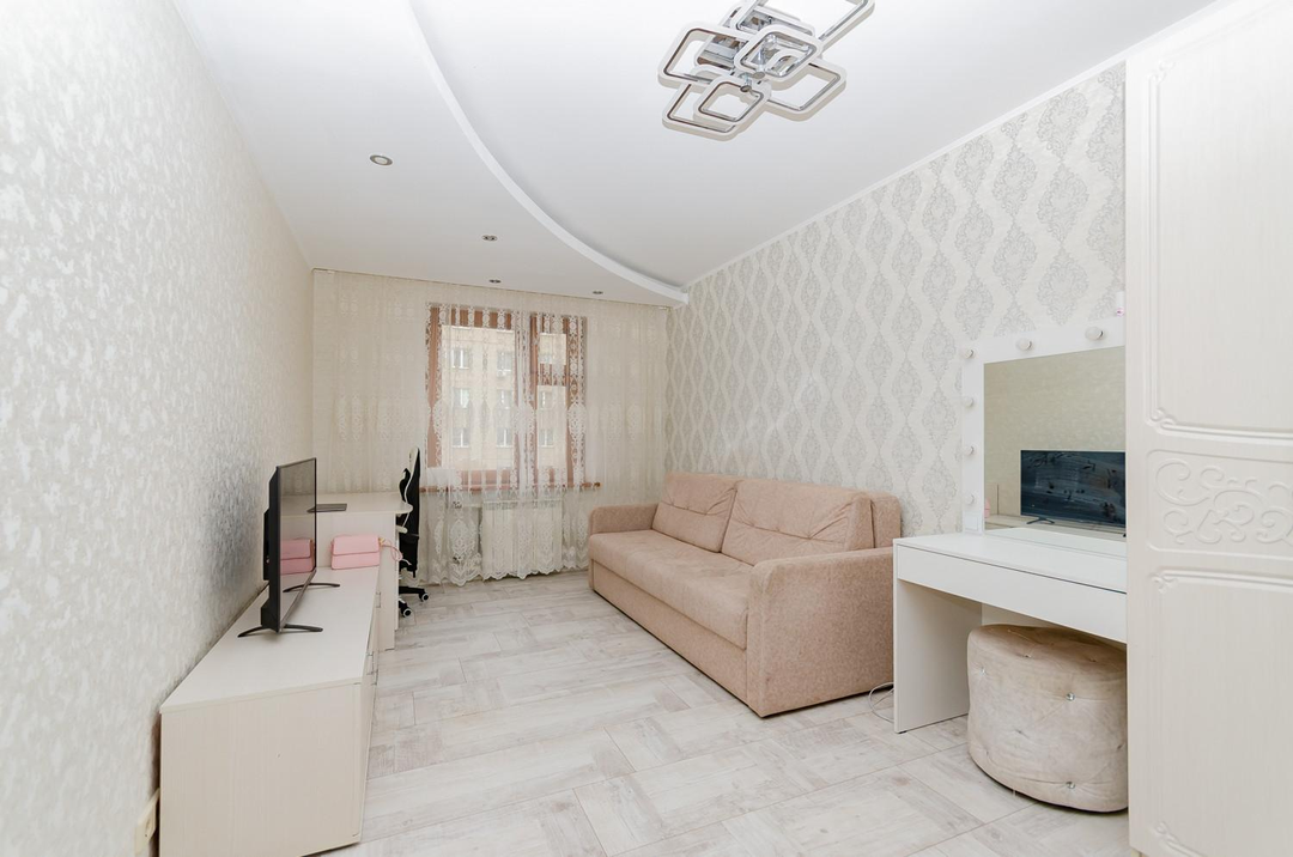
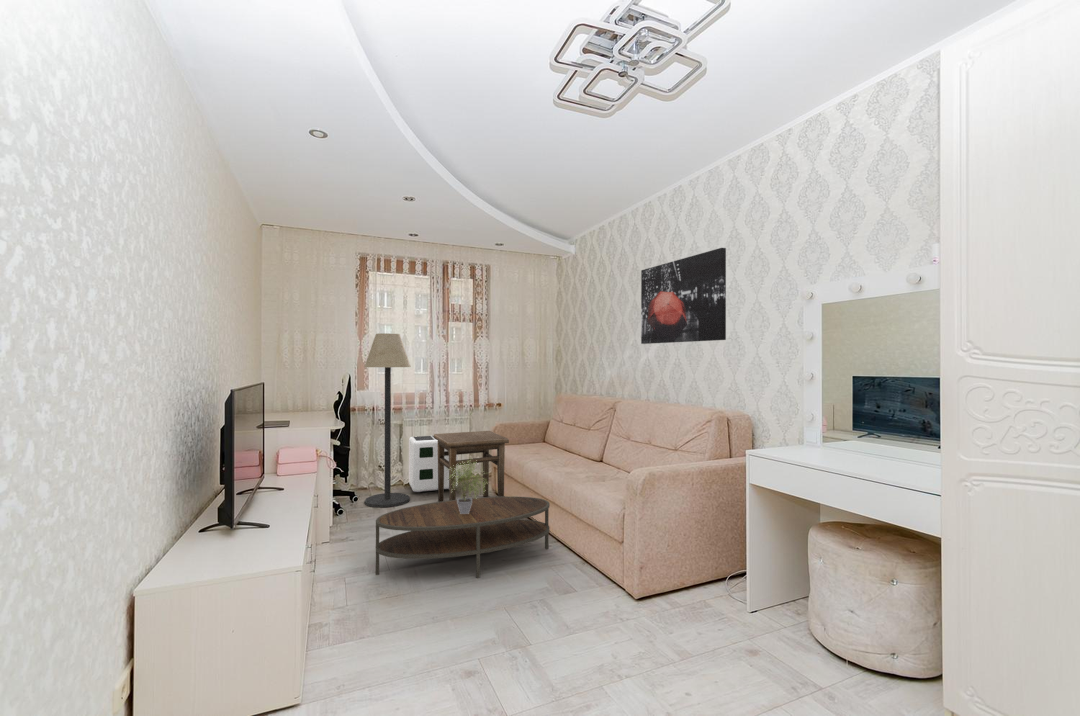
+ air purifier [408,435,459,493]
+ coffee table [375,496,551,579]
+ floor lamp [363,332,411,508]
+ potted plant [448,457,488,514]
+ side table [433,430,510,502]
+ wall art [640,247,727,345]
